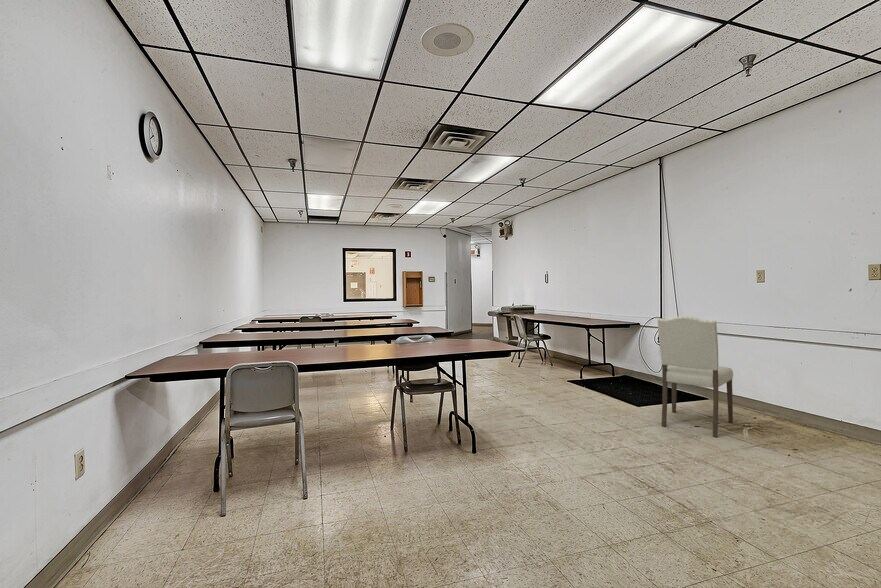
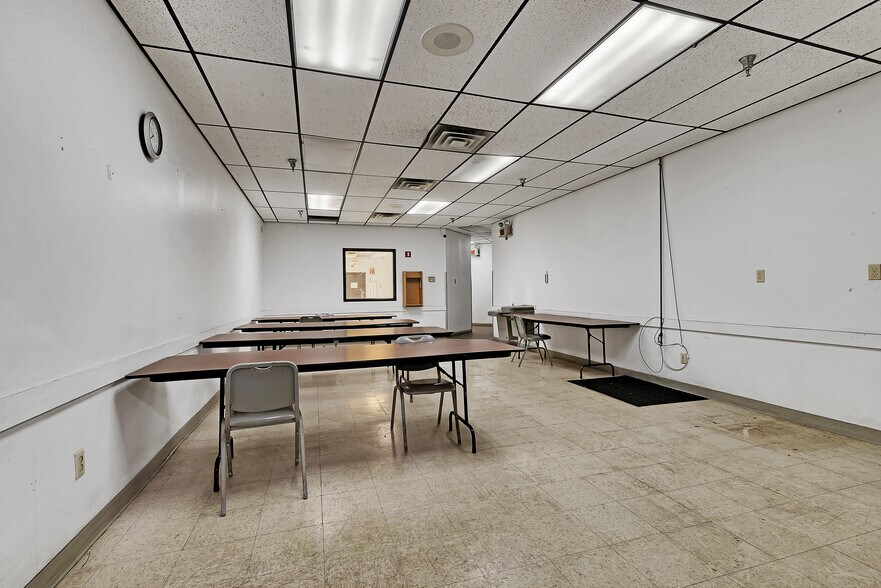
- chair [657,315,734,438]
